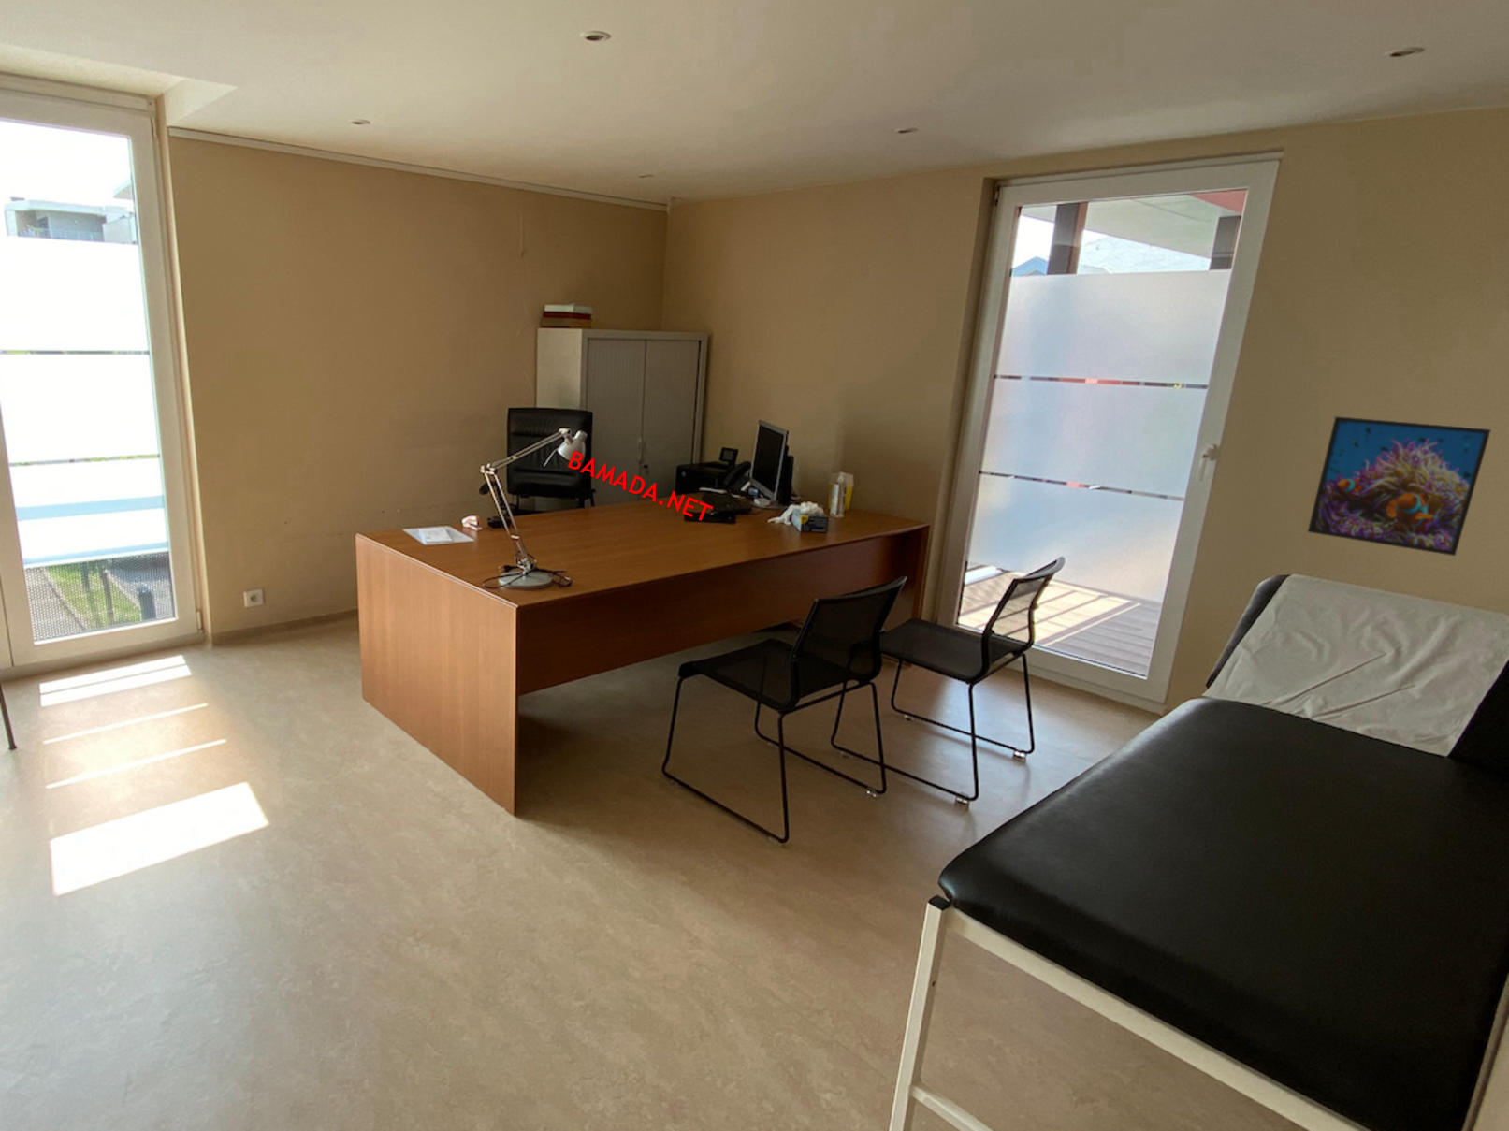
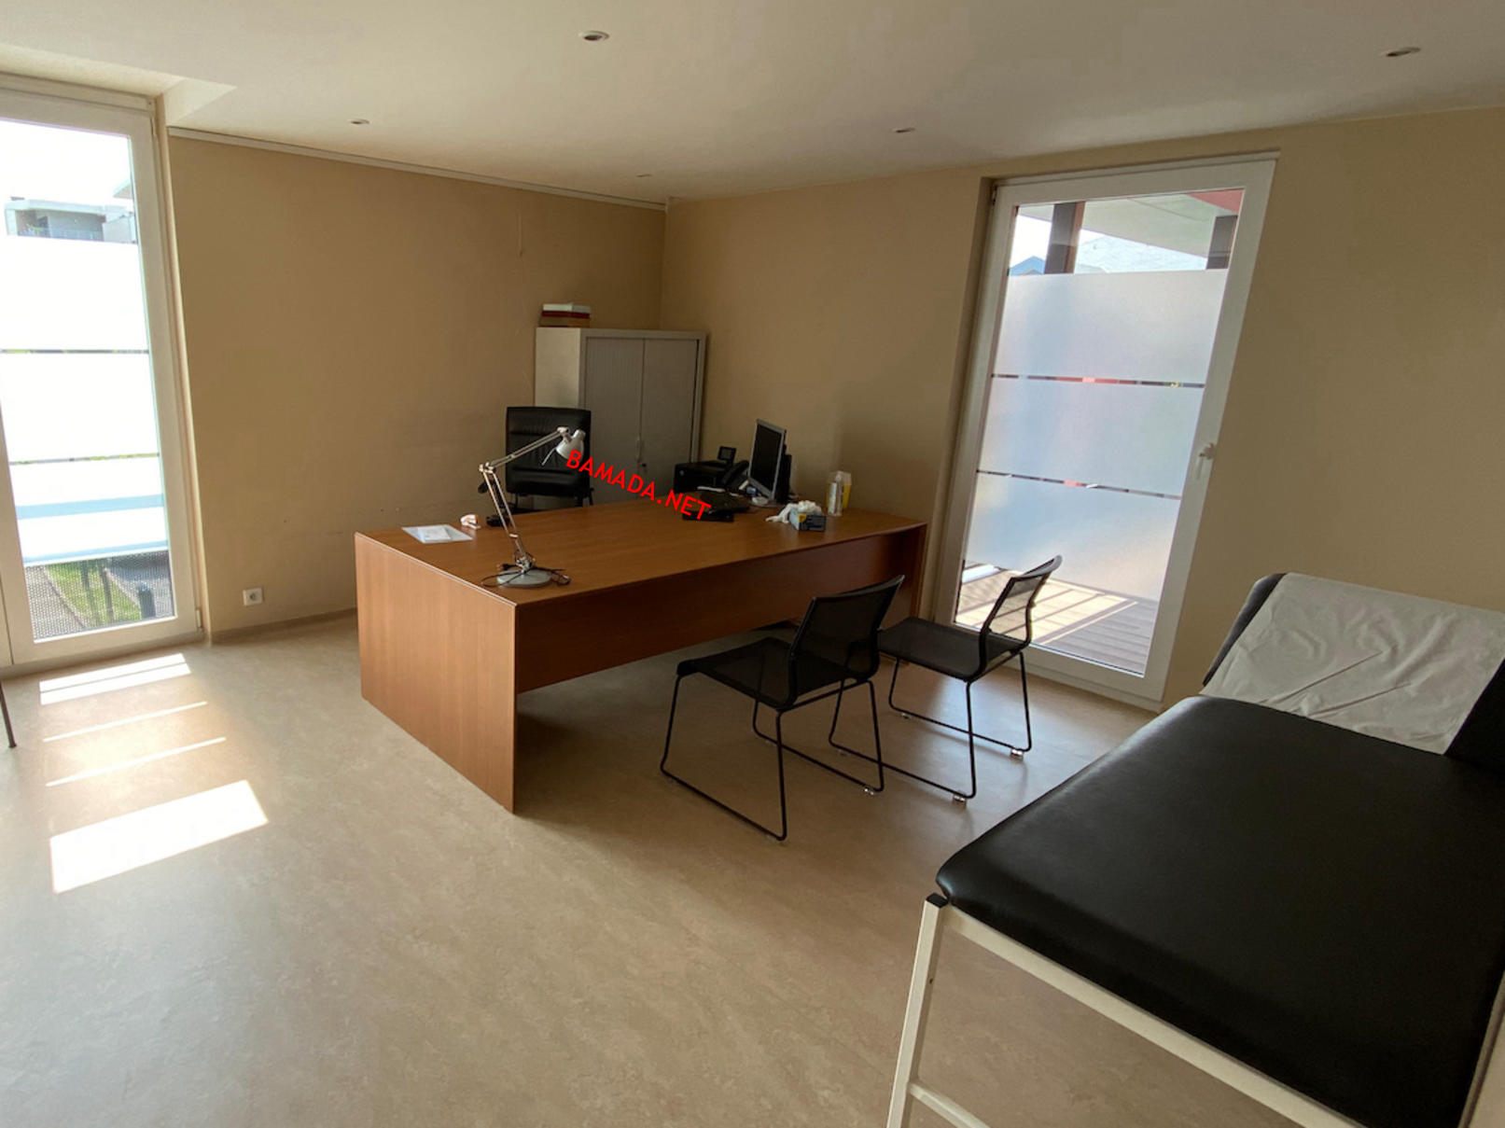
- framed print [1307,416,1492,557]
